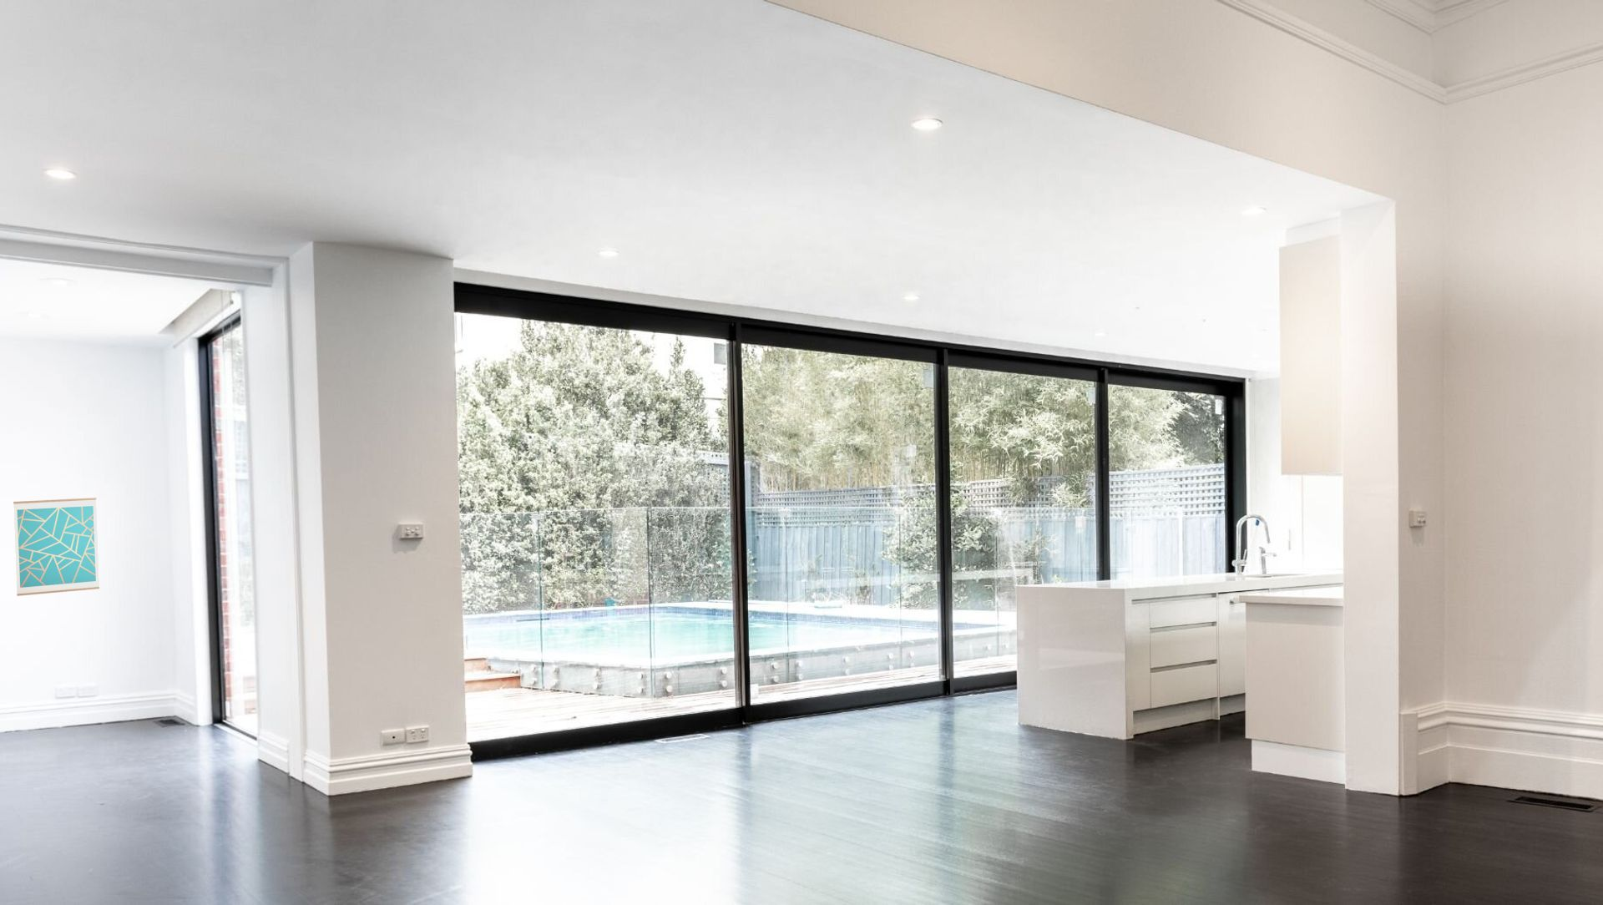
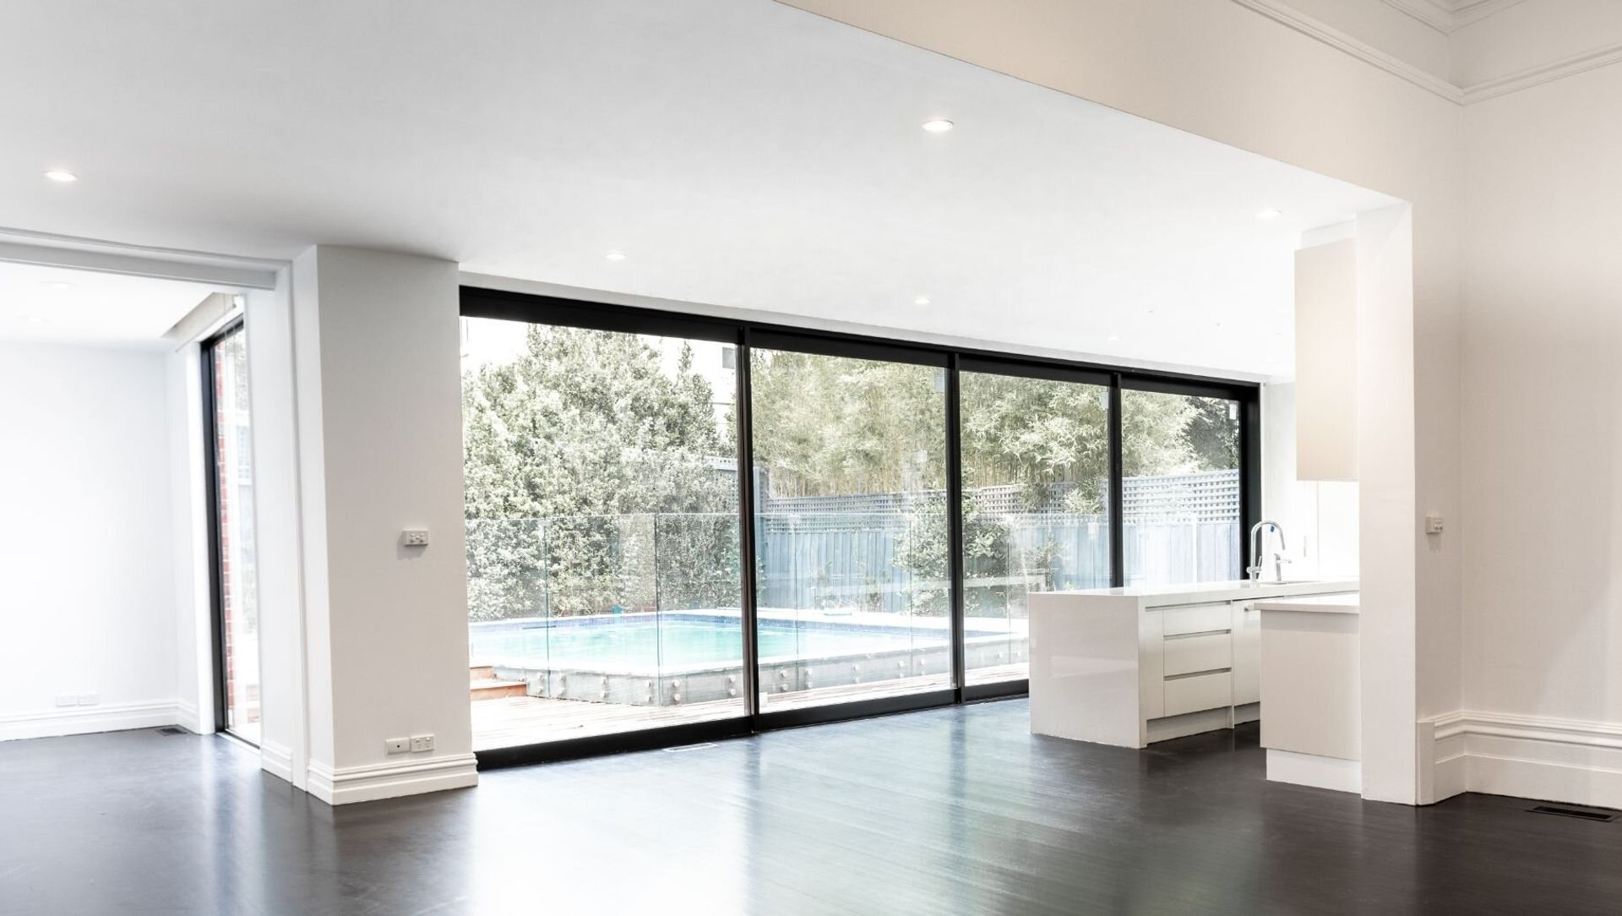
- wall art [12,497,100,597]
